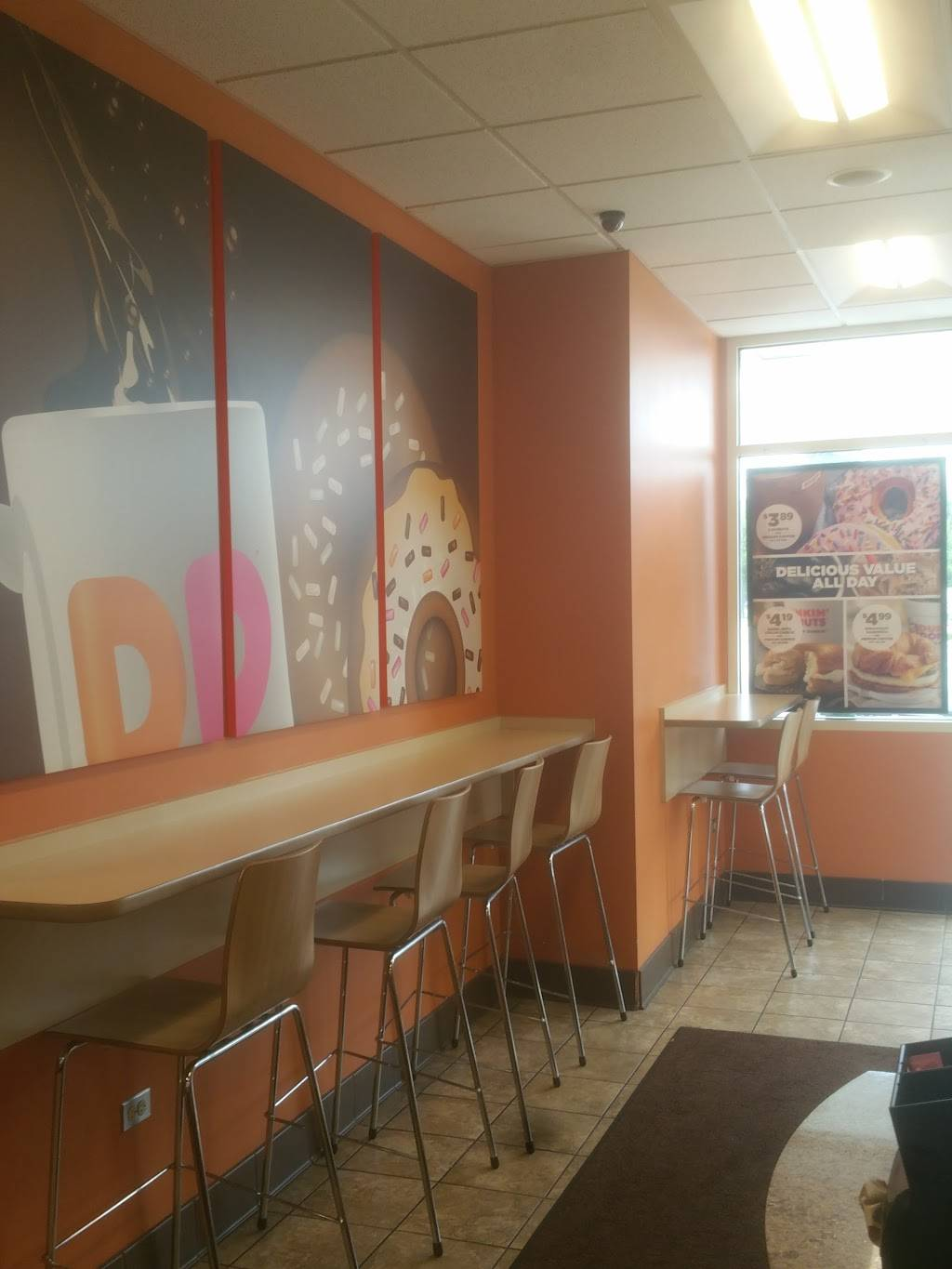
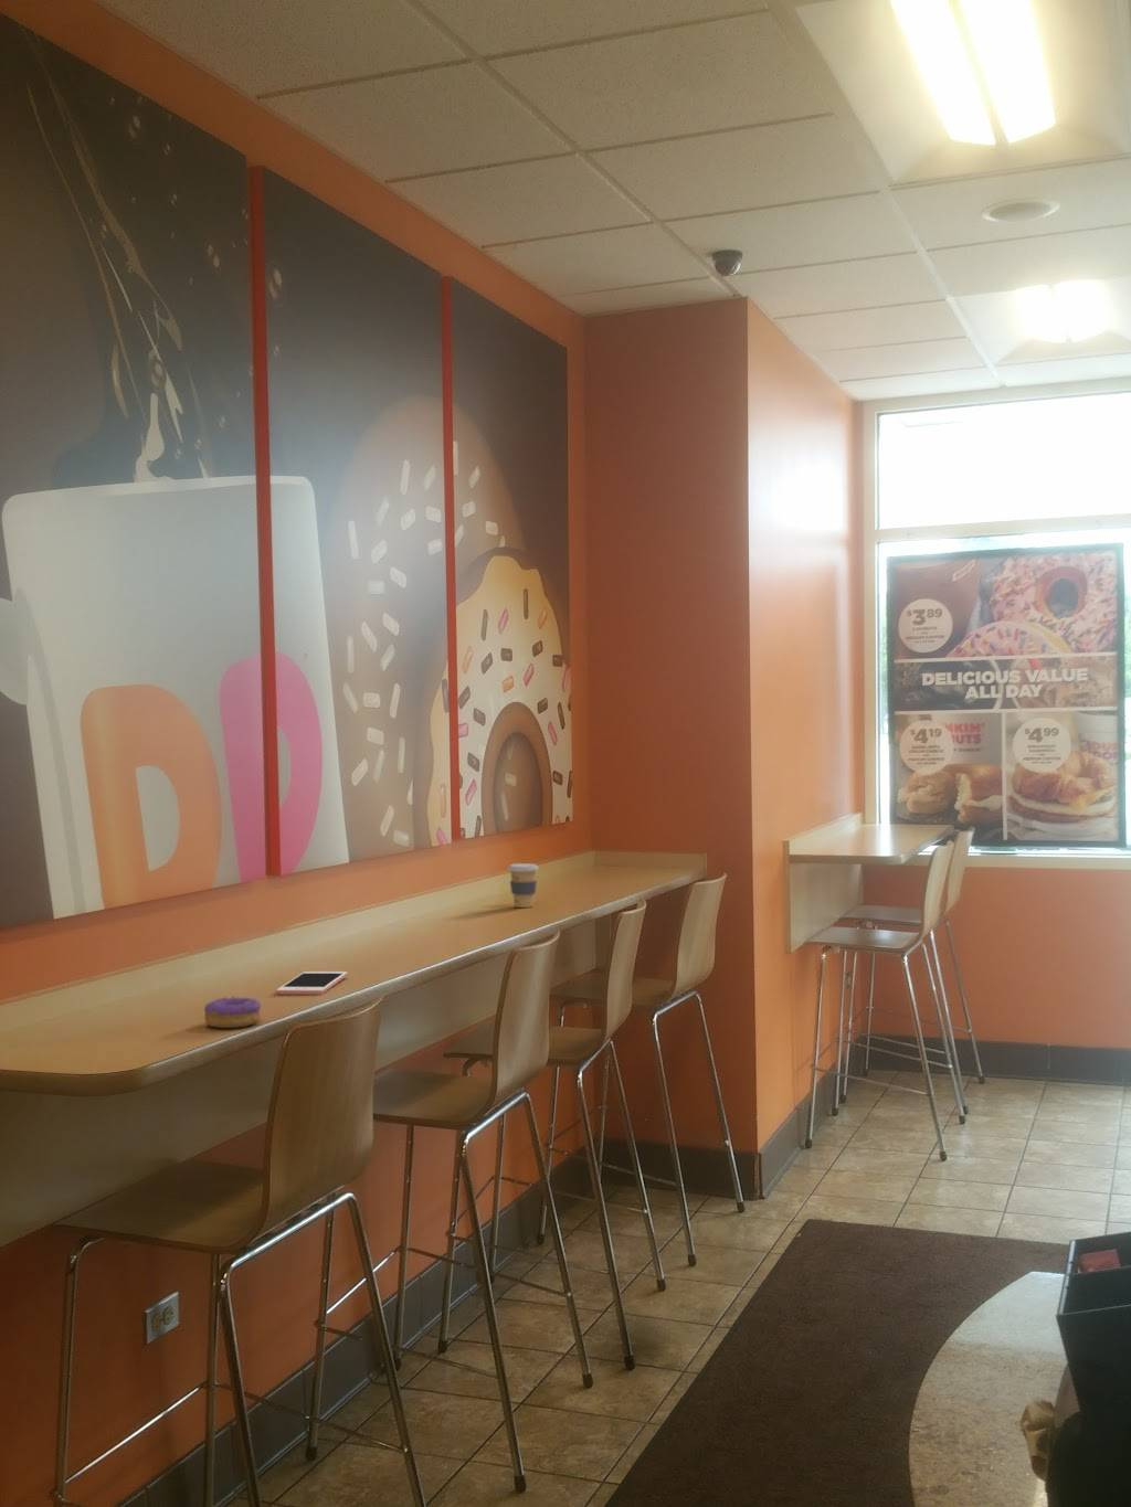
+ coffee cup [507,862,541,908]
+ cell phone [276,970,348,996]
+ donut [203,996,261,1028]
